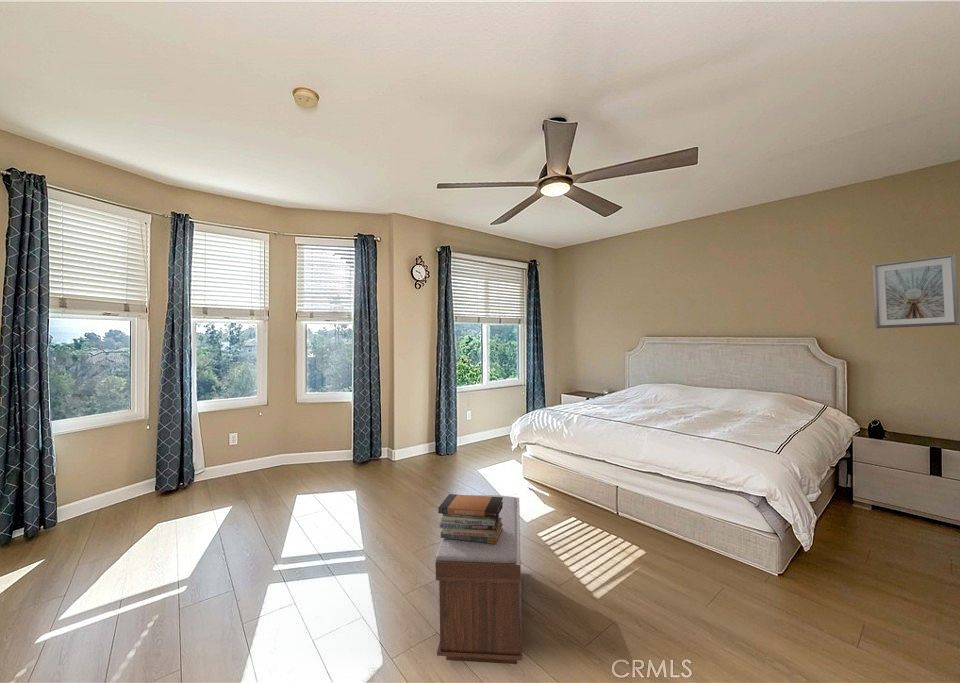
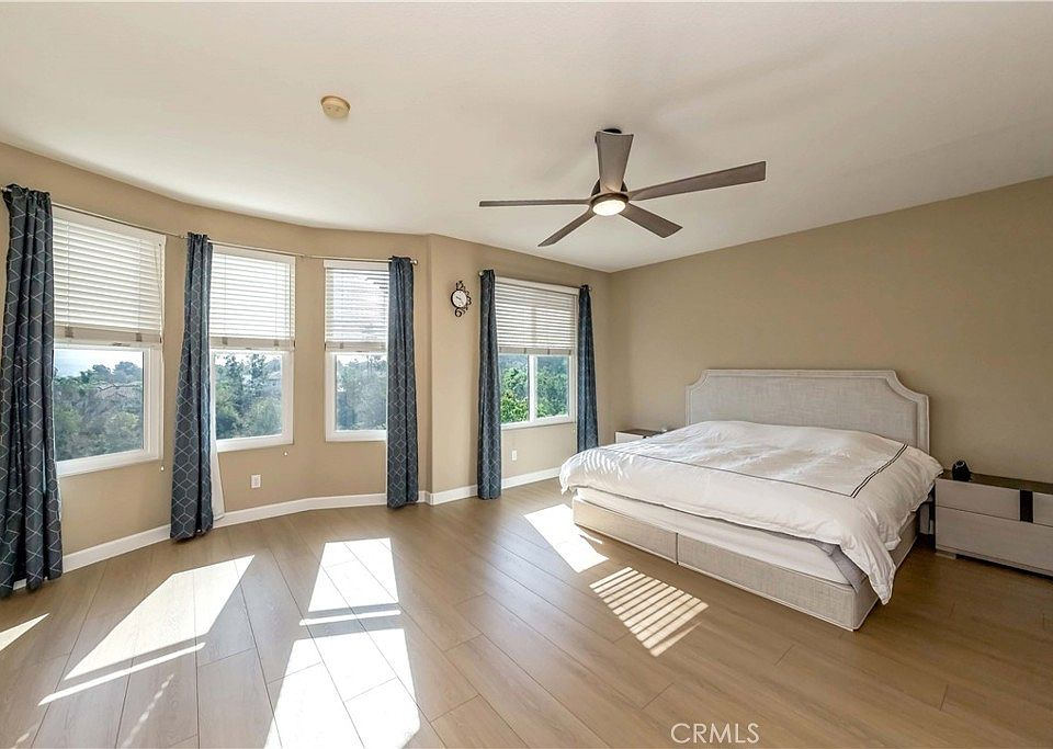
- bench [434,494,523,665]
- book stack [437,493,503,544]
- picture frame [871,253,960,330]
